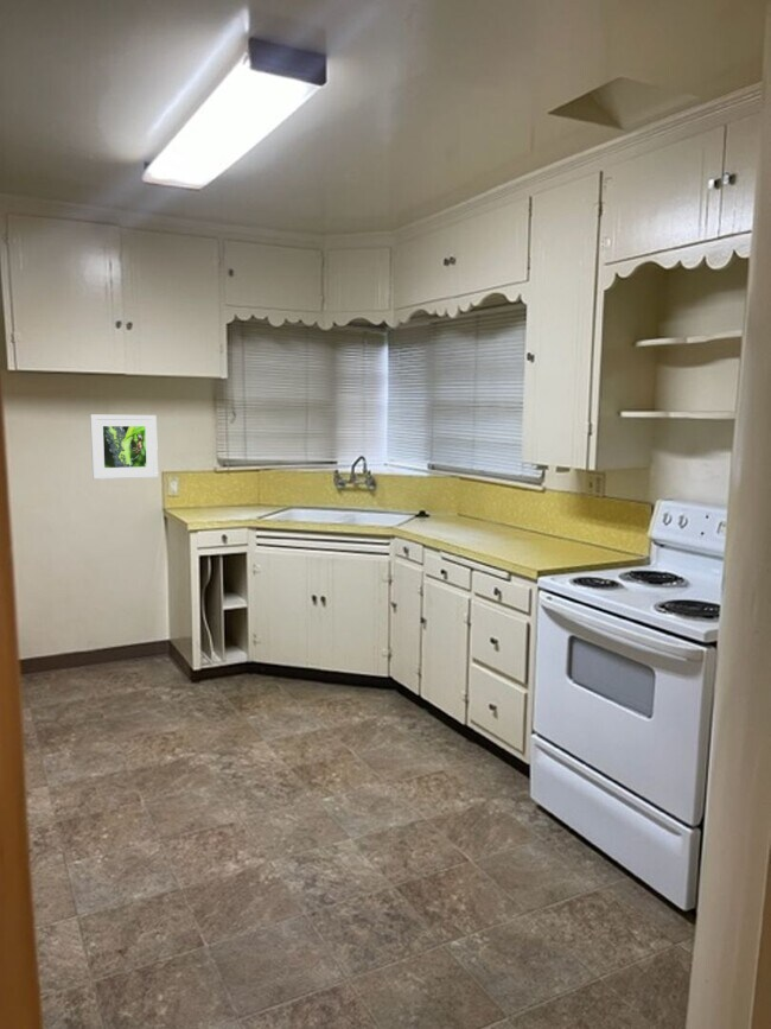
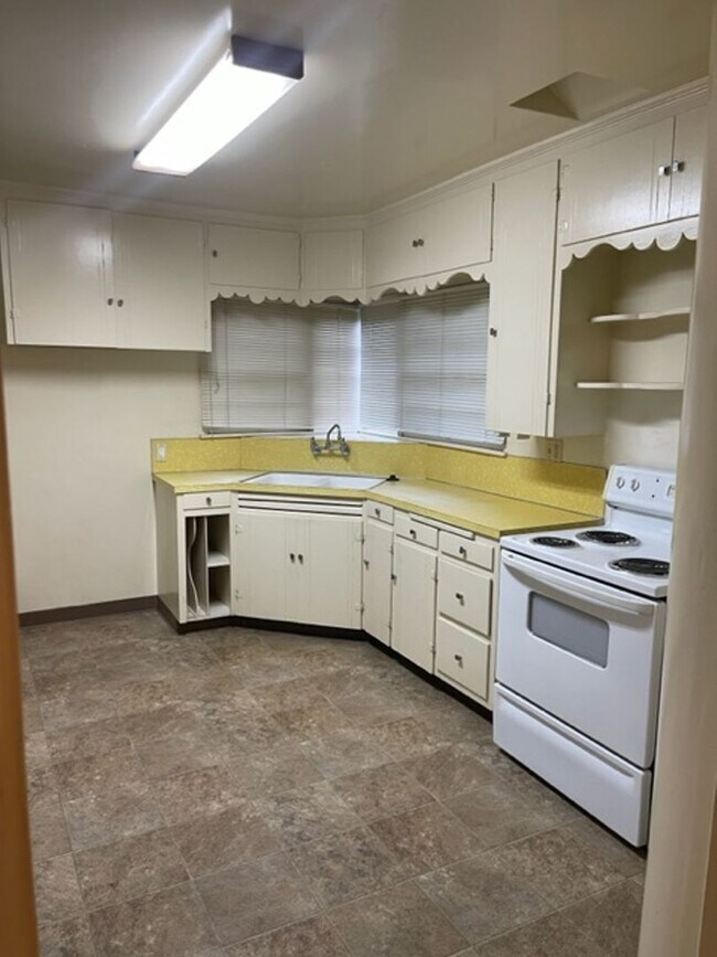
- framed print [89,414,159,481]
